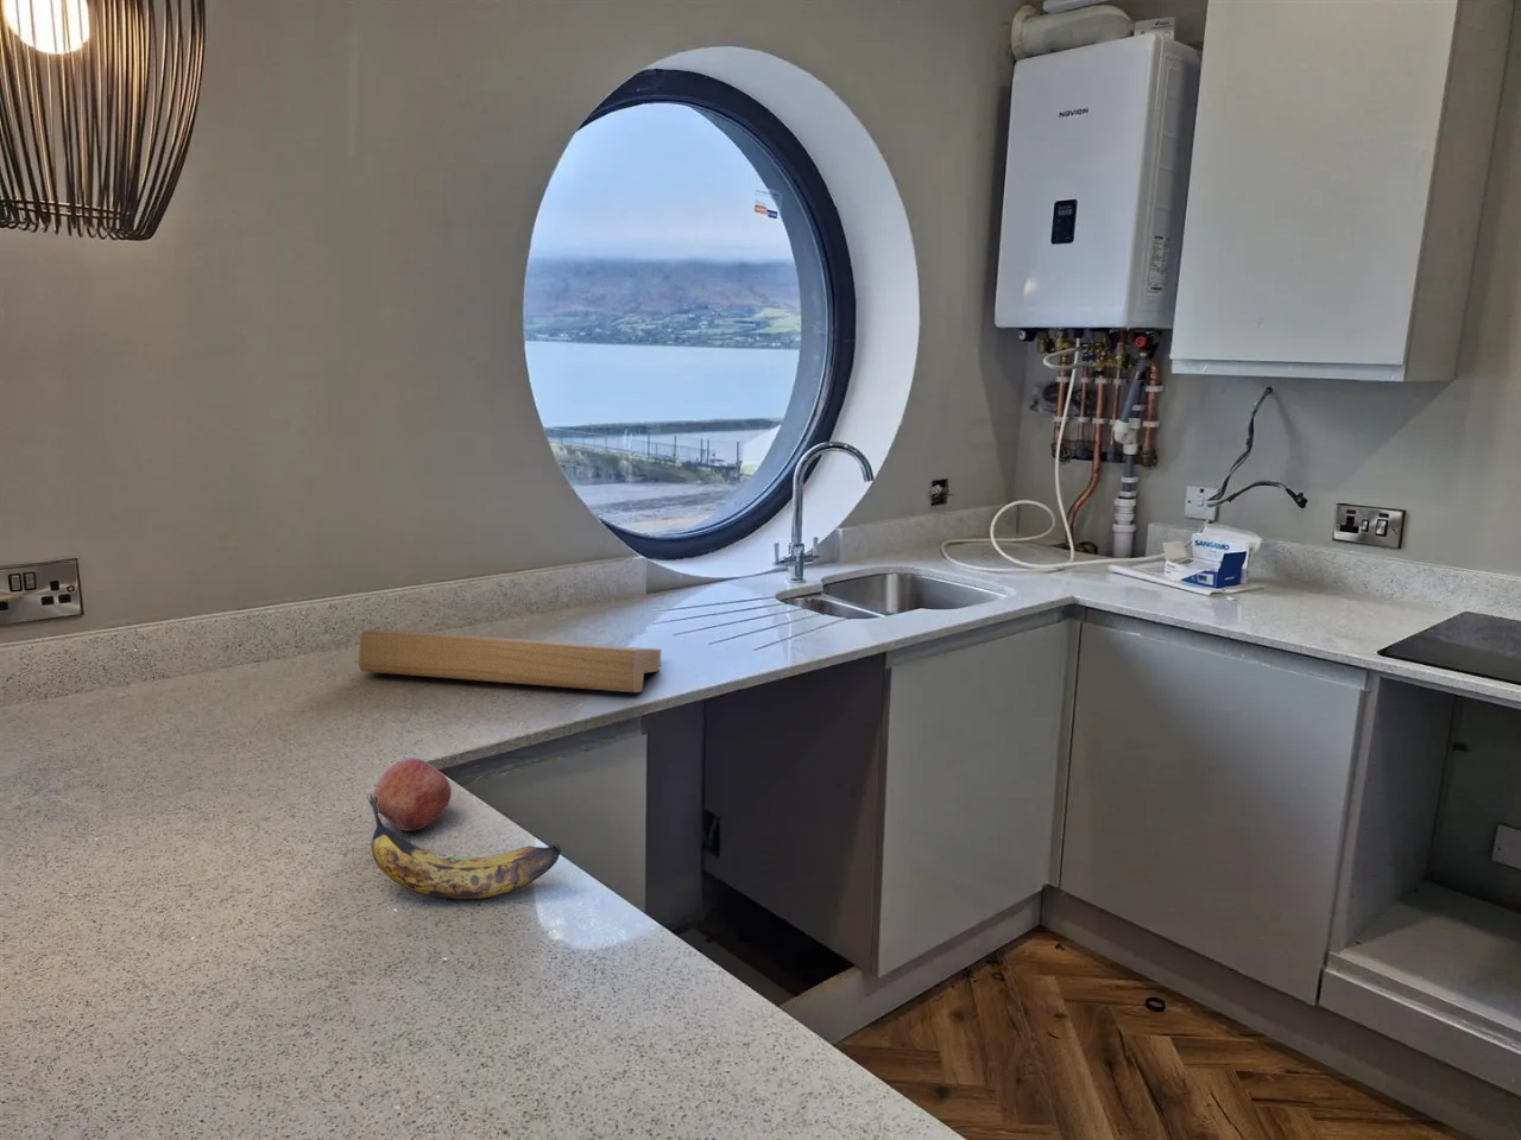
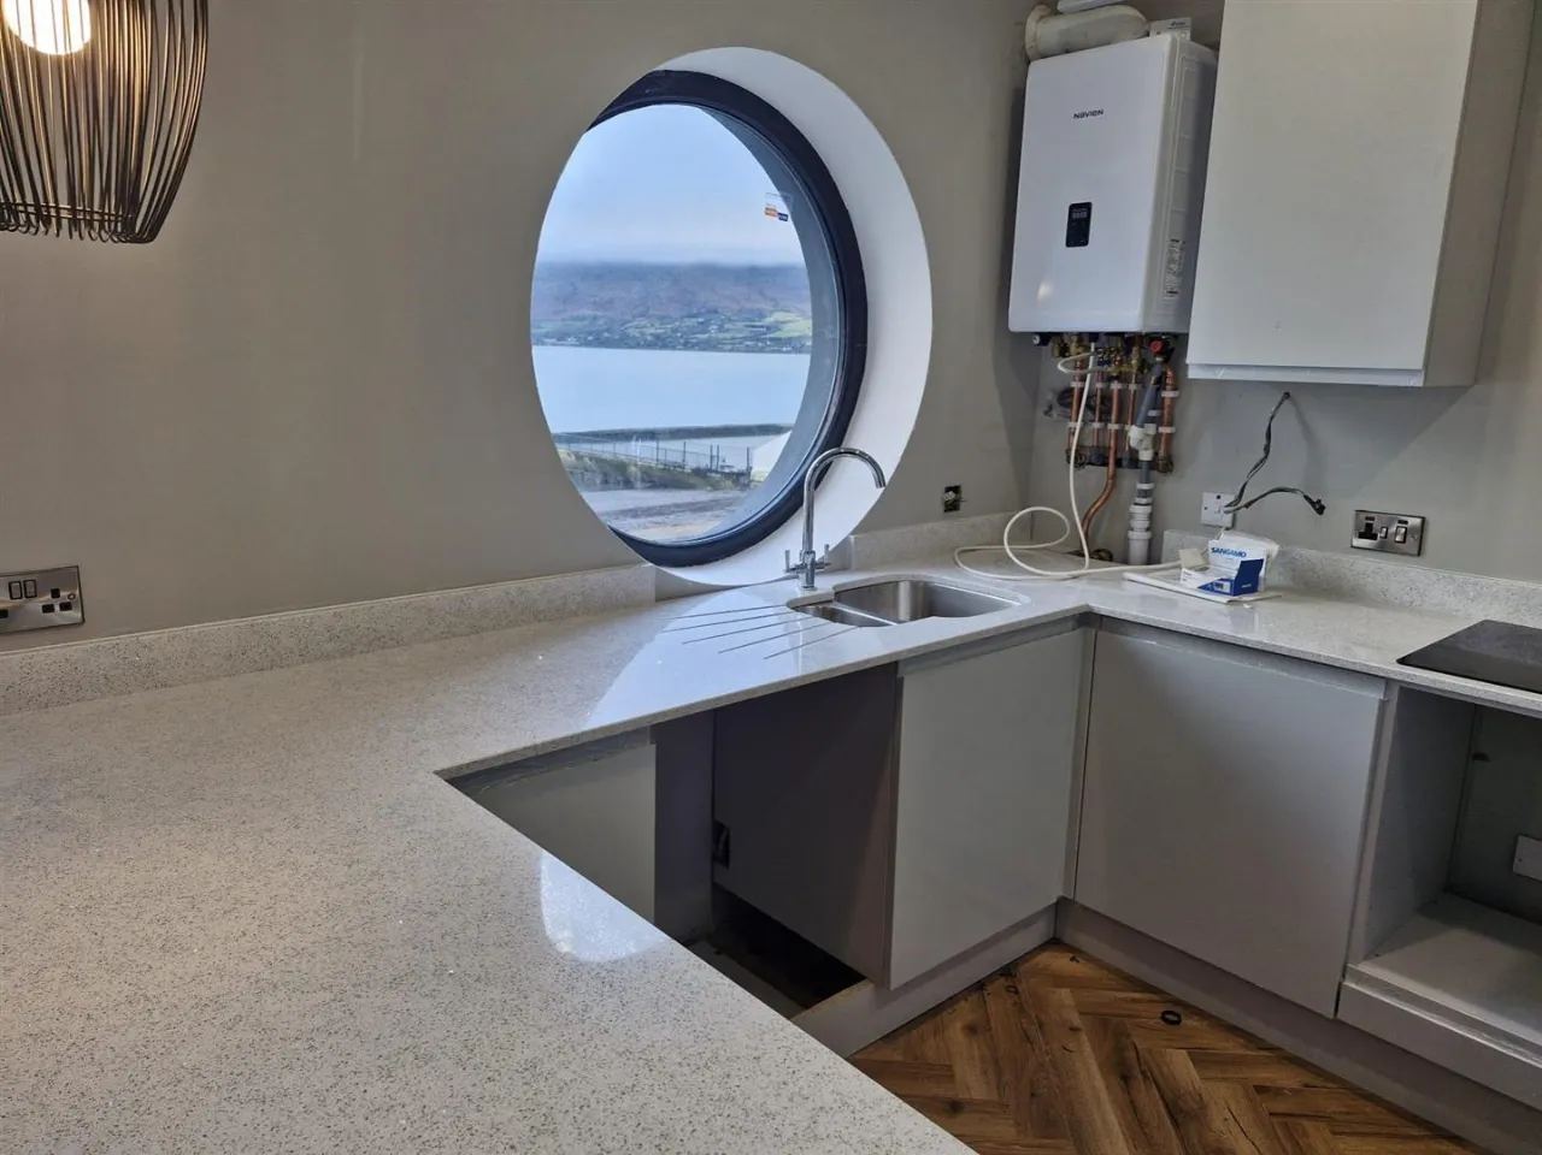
- banana [366,792,562,901]
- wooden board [358,630,662,693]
- fruit [372,757,453,832]
